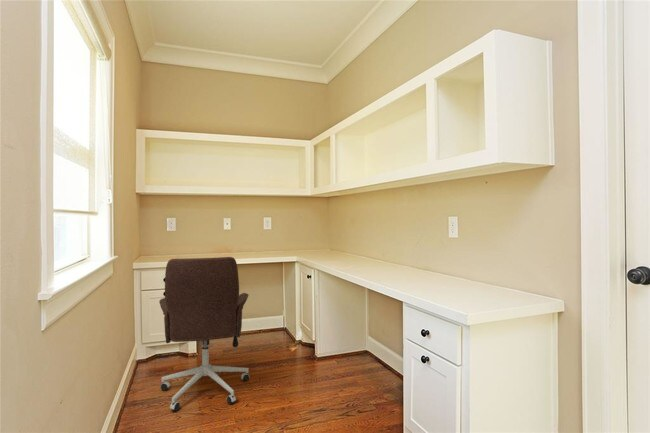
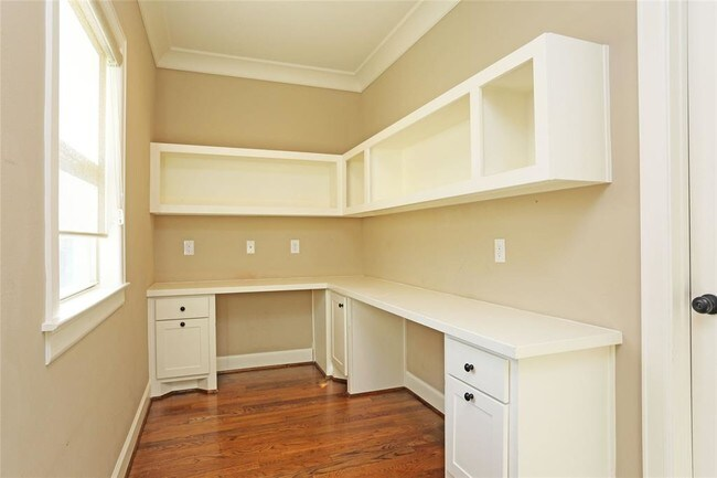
- office chair [158,256,251,412]
